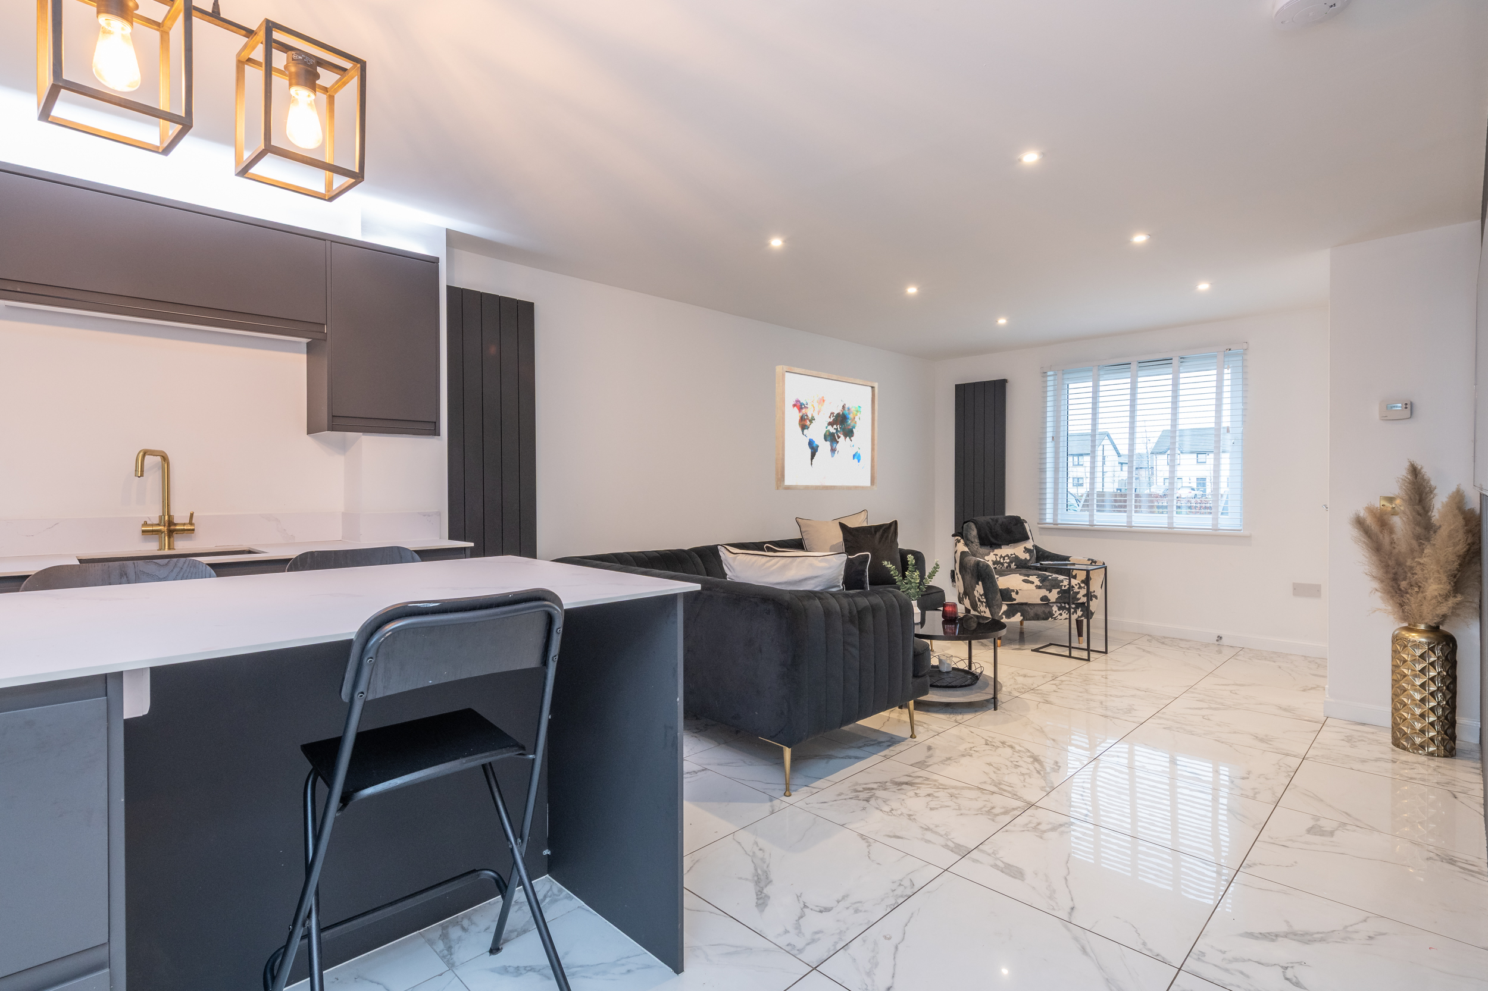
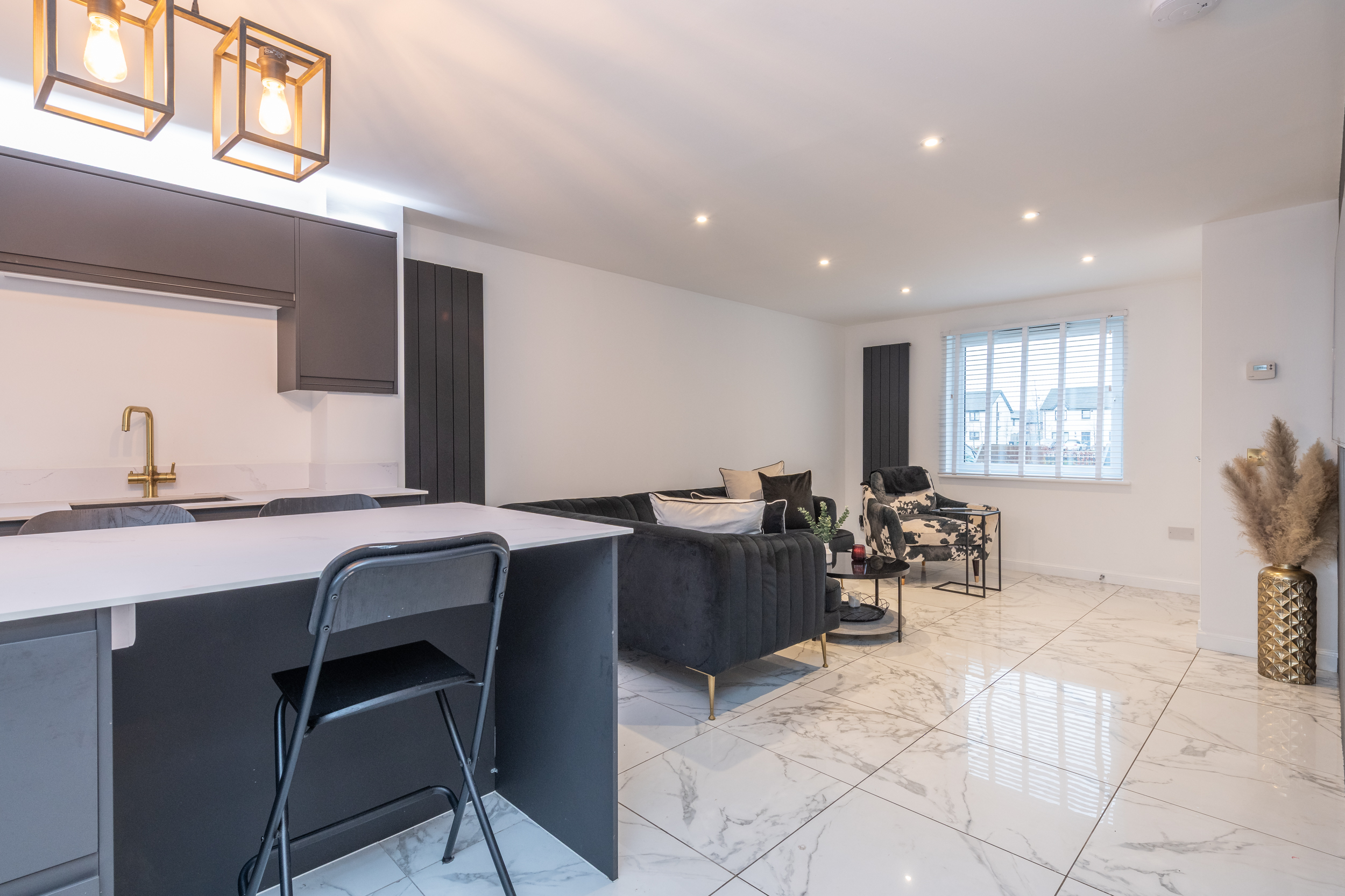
- wall art [774,365,878,491]
